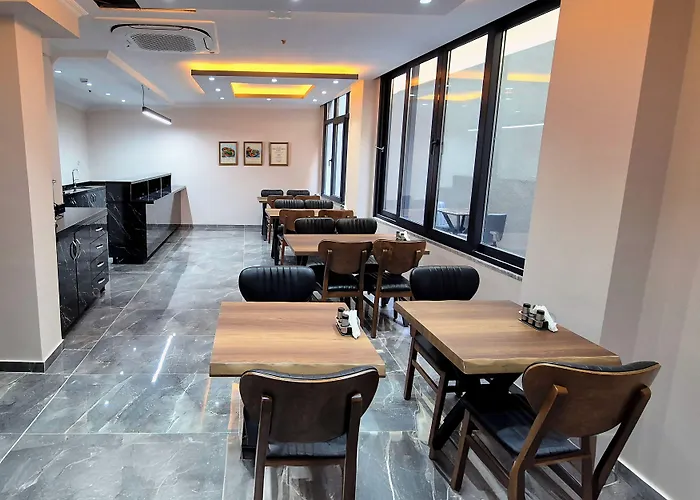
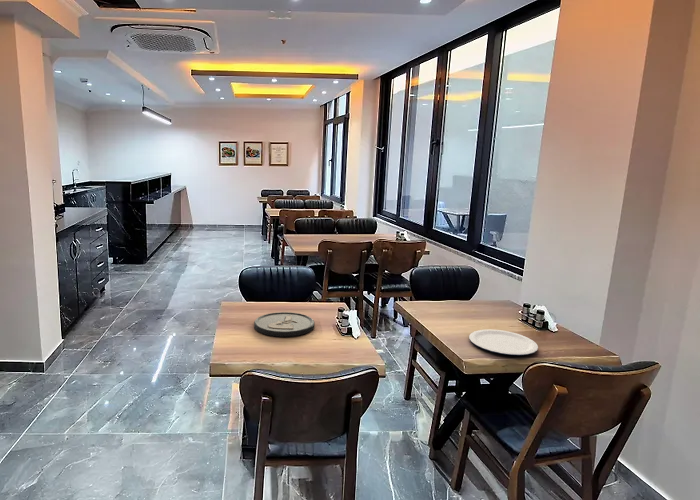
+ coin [253,311,315,338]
+ plate [468,329,539,356]
